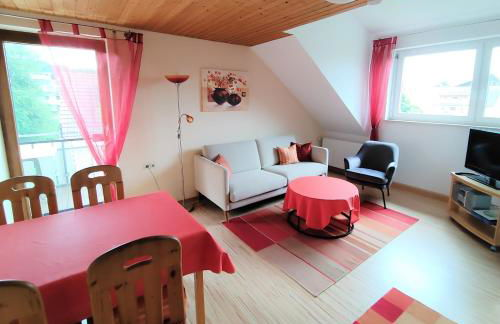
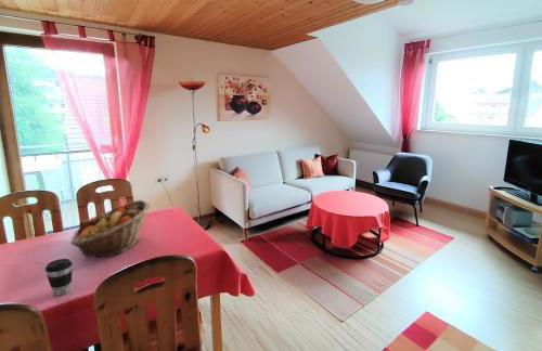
+ fruit basket [69,199,152,258]
+ coffee cup [44,258,74,297]
